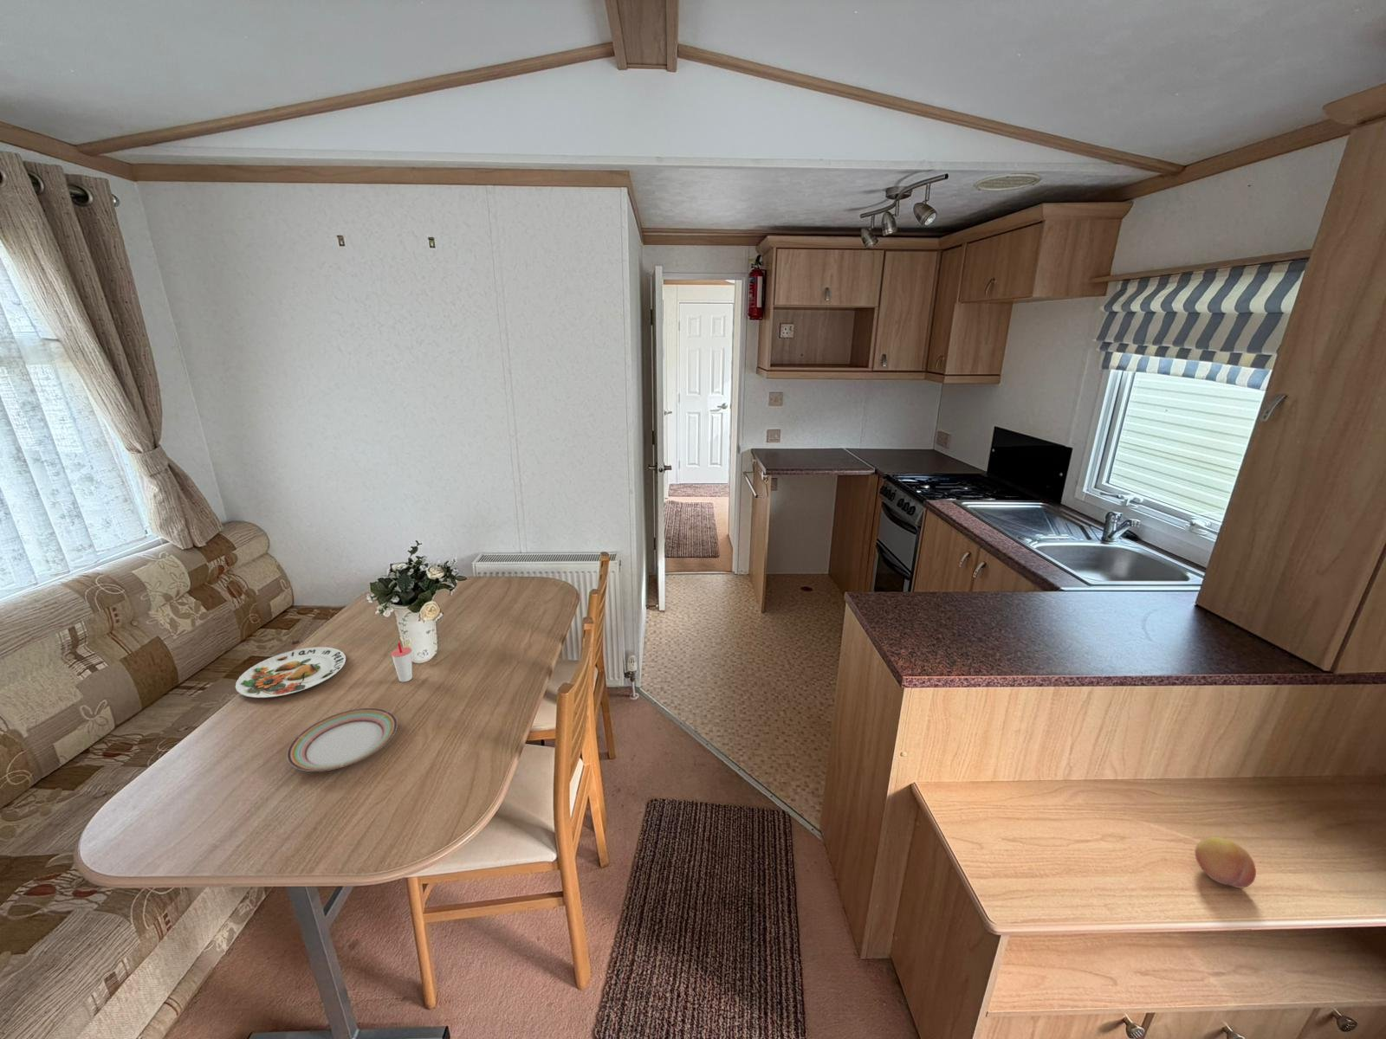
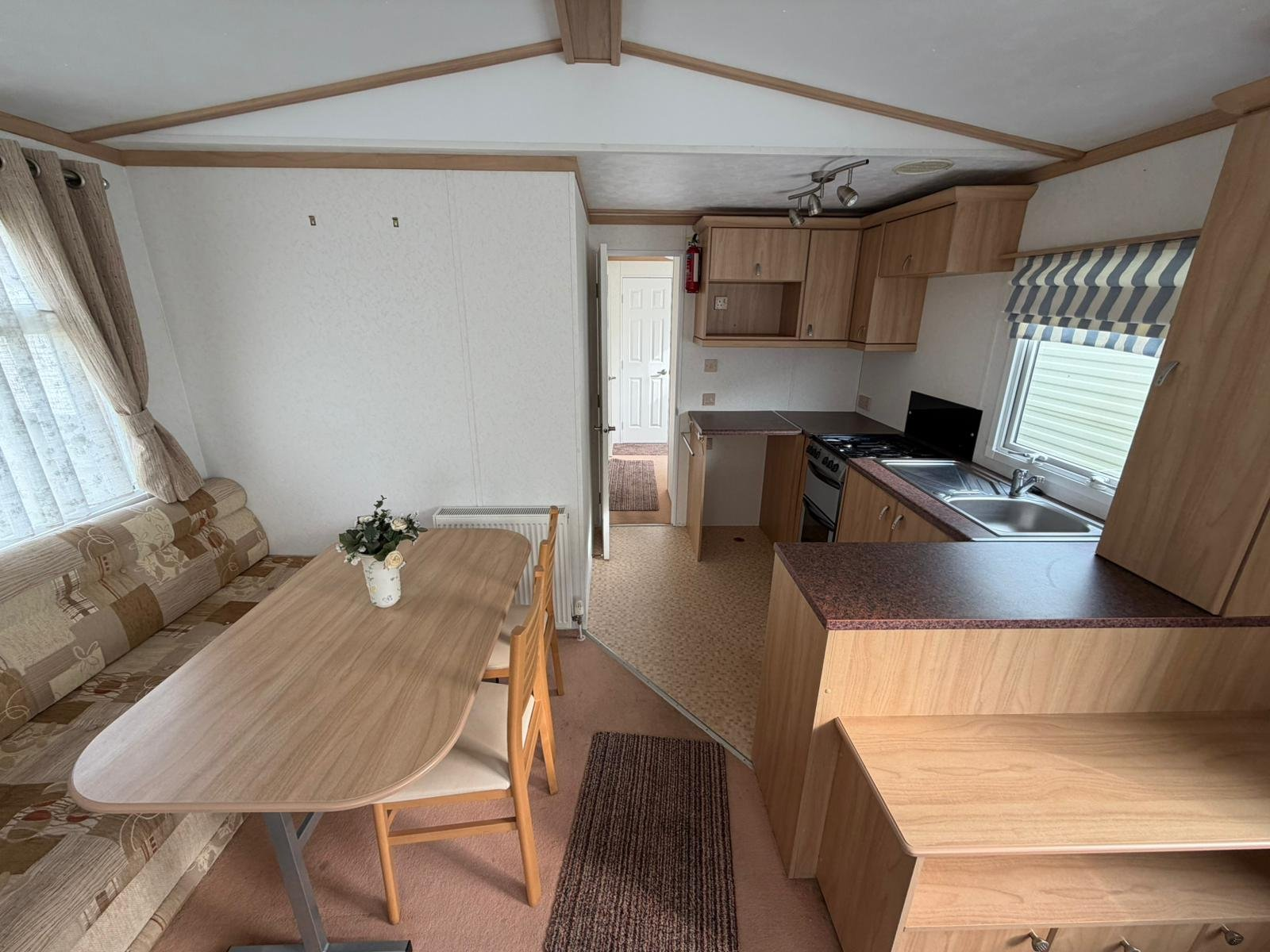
- cup [391,642,414,683]
- plate [235,646,347,698]
- plate [286,707,398,773]
- fruit [1195,836,1257,889]
